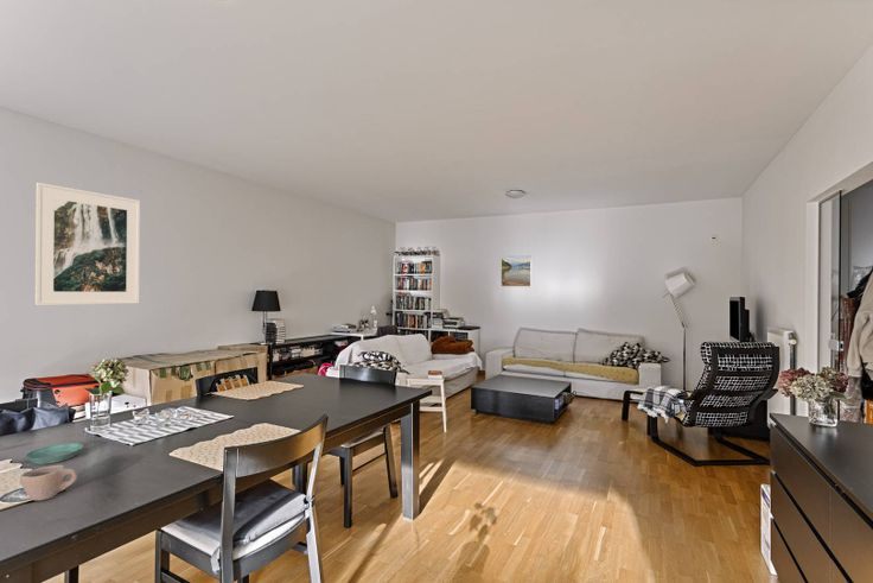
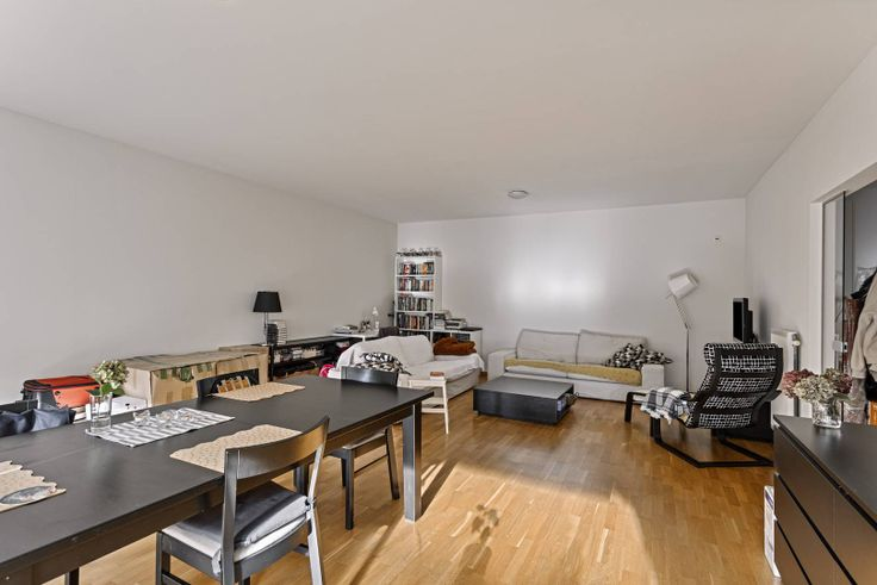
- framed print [34,182,141,306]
- cup [19,464,78,501]
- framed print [499,254,533,287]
- saucer [24,442,84,465]
